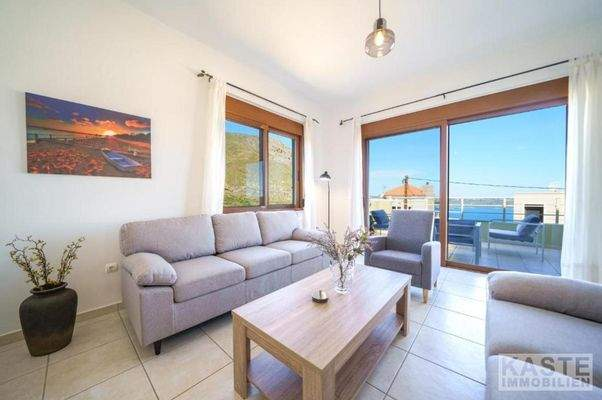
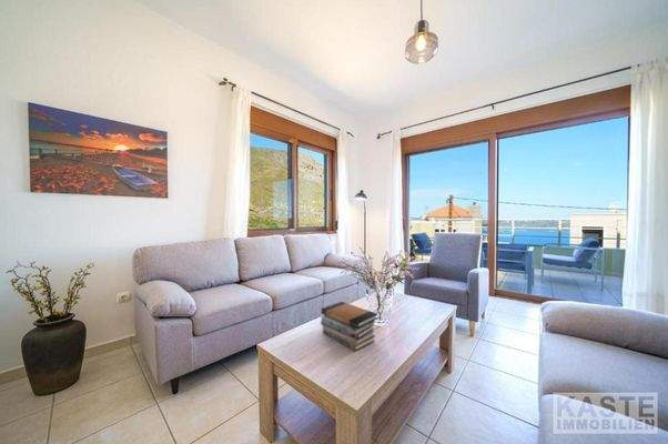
+ book stack [320,301,378,352]
